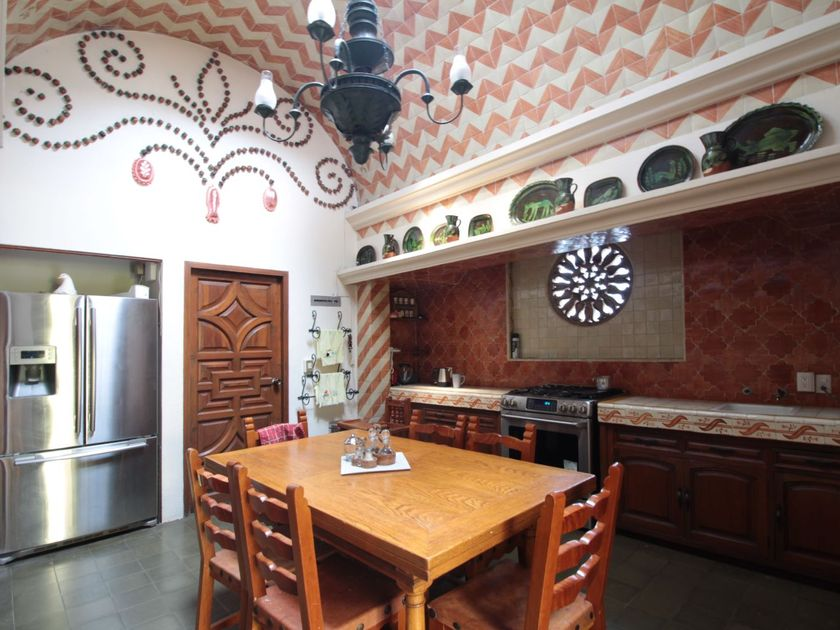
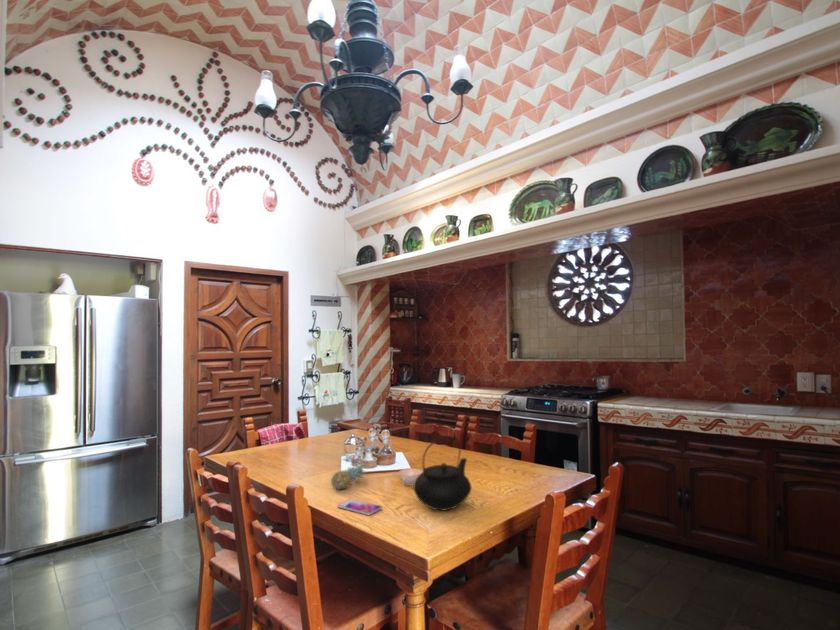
+ teapot [412,435,473,512]
+ smartphone [337,498,383,516]
+ teacup [397,467,423,487]
+ fruit [330,461,367,491]
